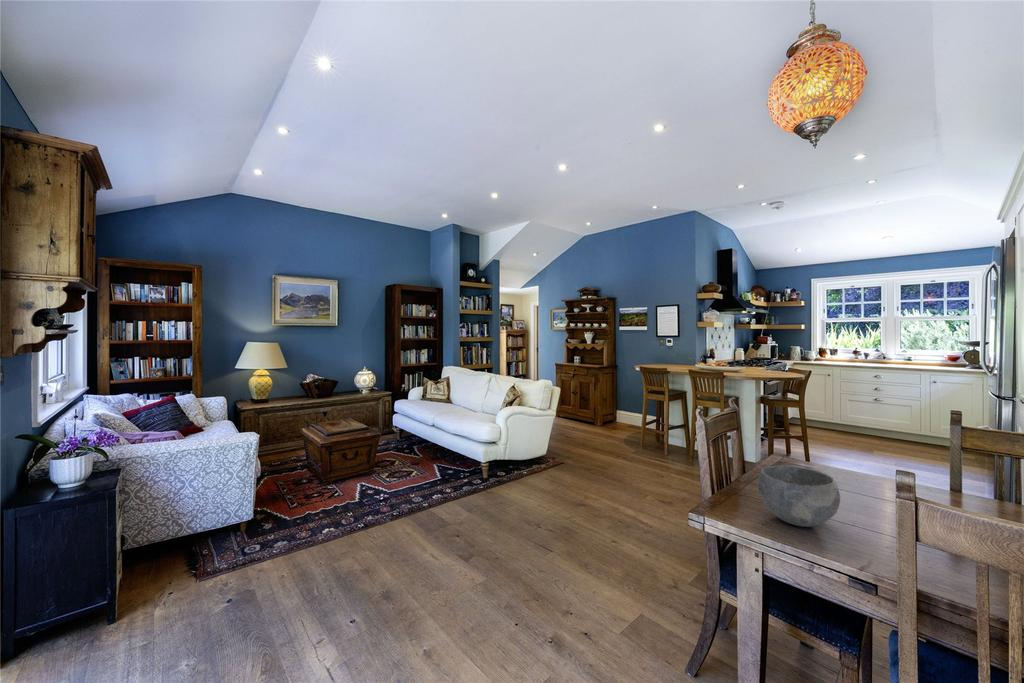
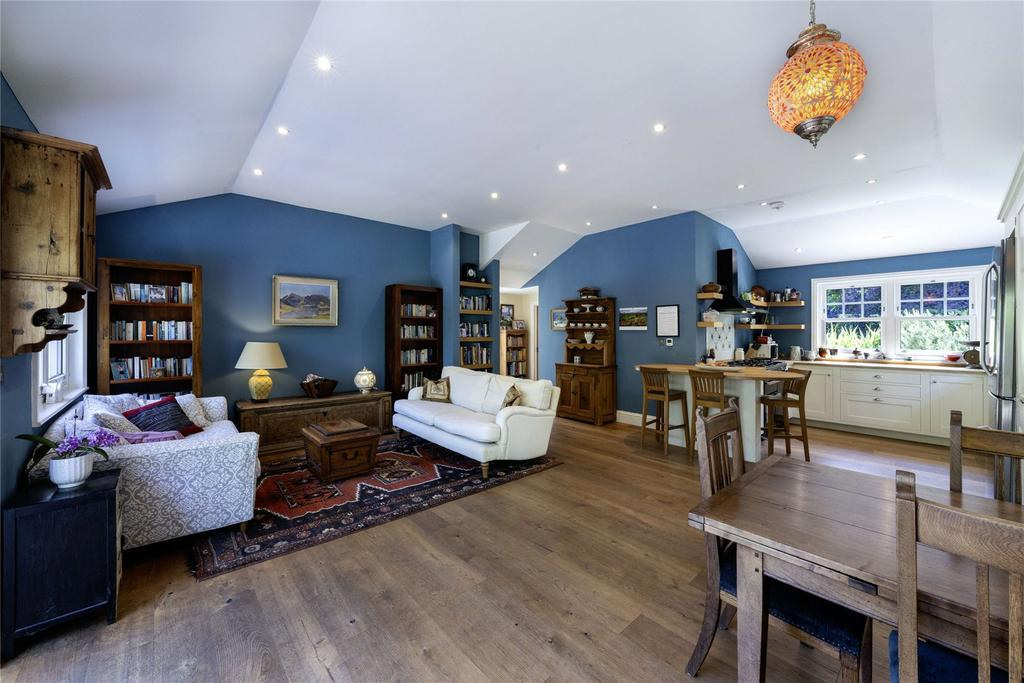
- bowl [757,465,841,528]
